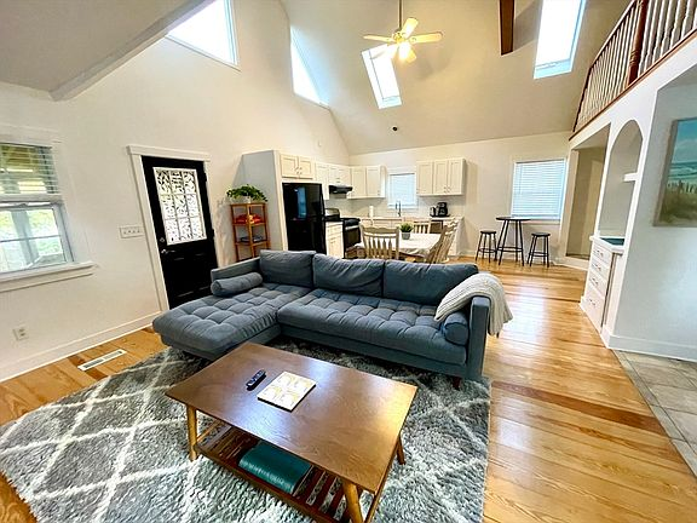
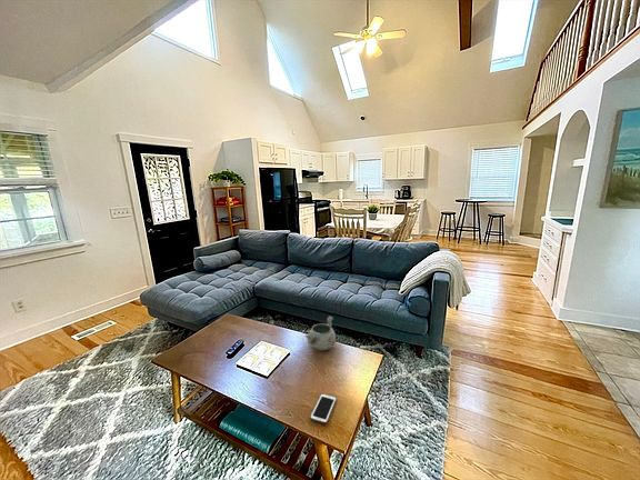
+ cell phone [309,392,338,426]
+ decorative bowl [304,316,337,351]
